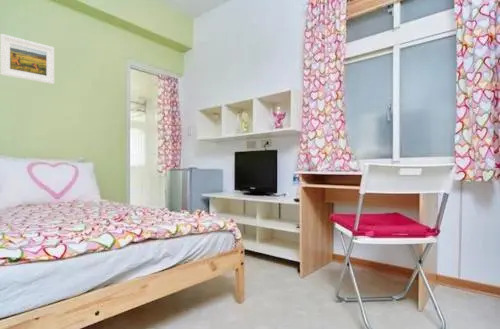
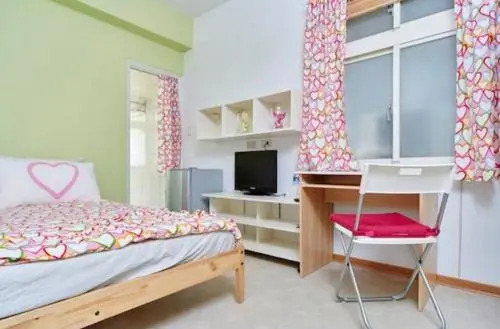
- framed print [0,33,55,85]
